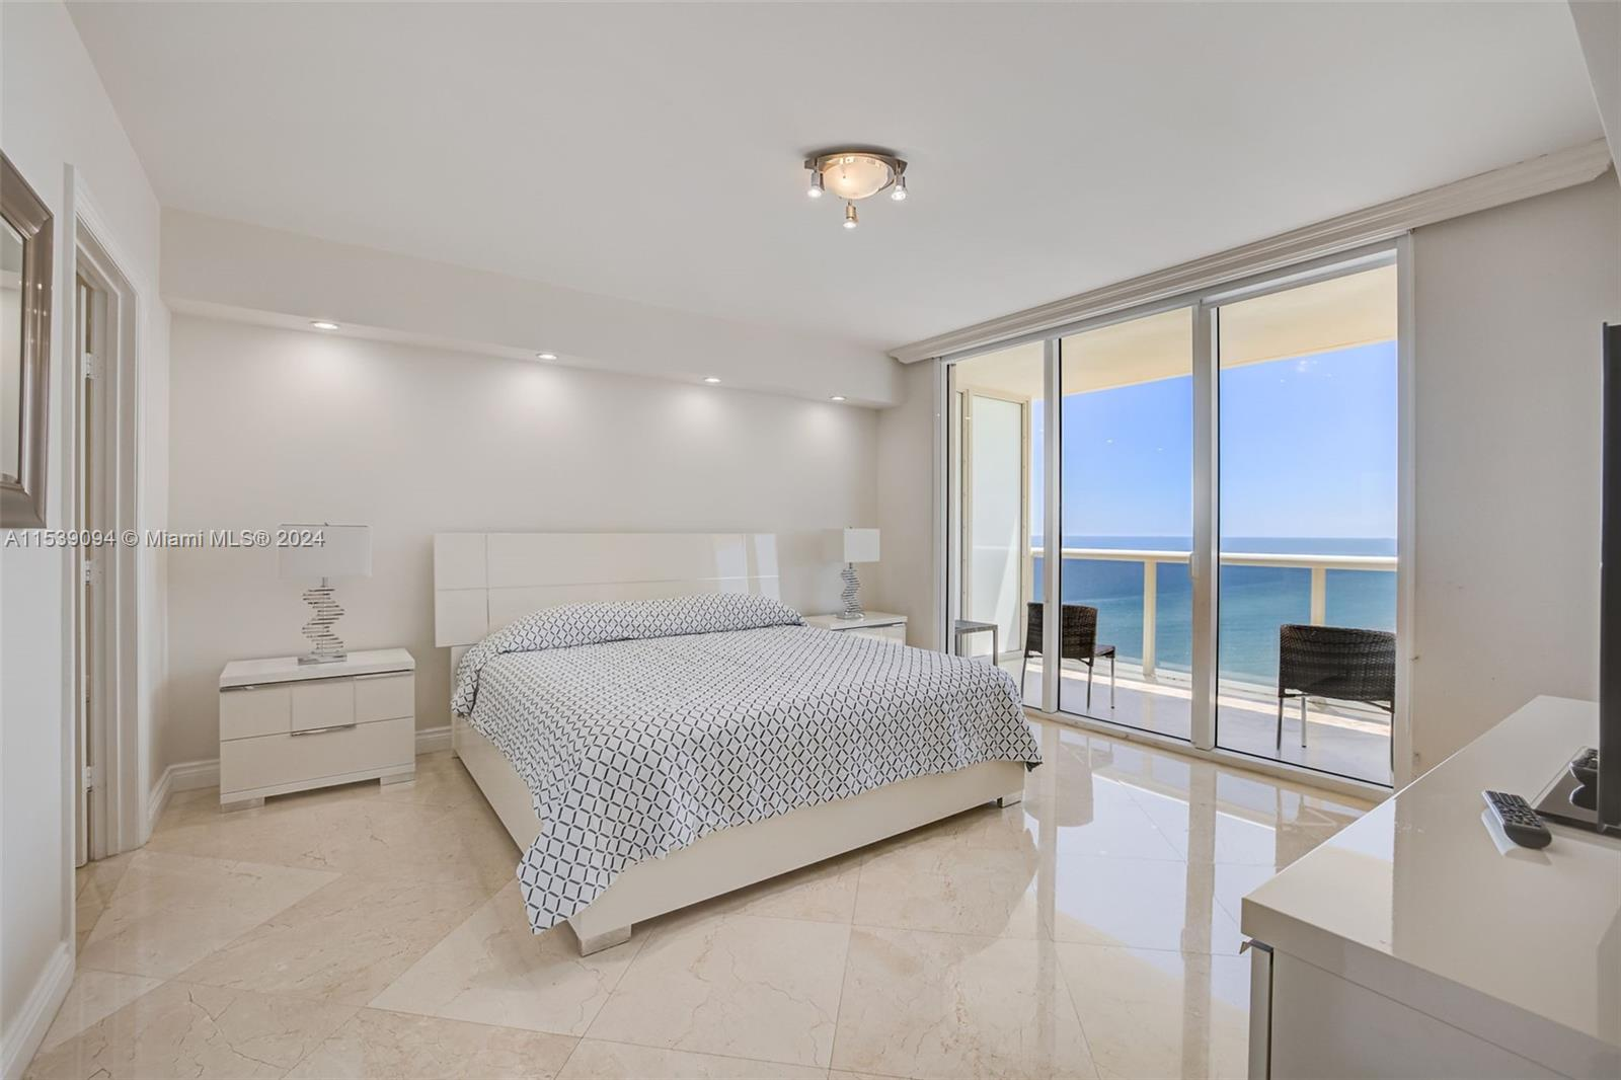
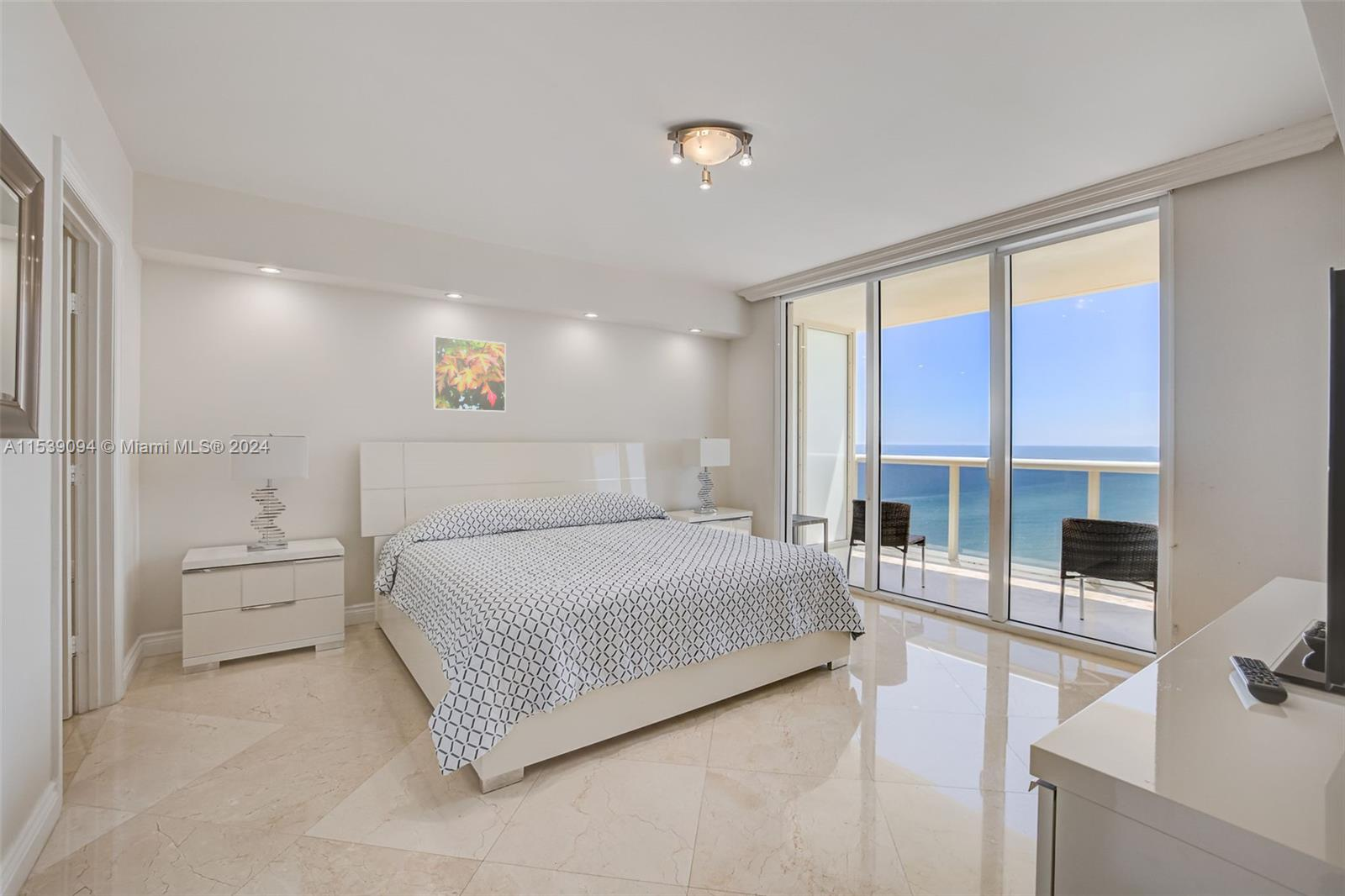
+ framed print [432,335,507,413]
